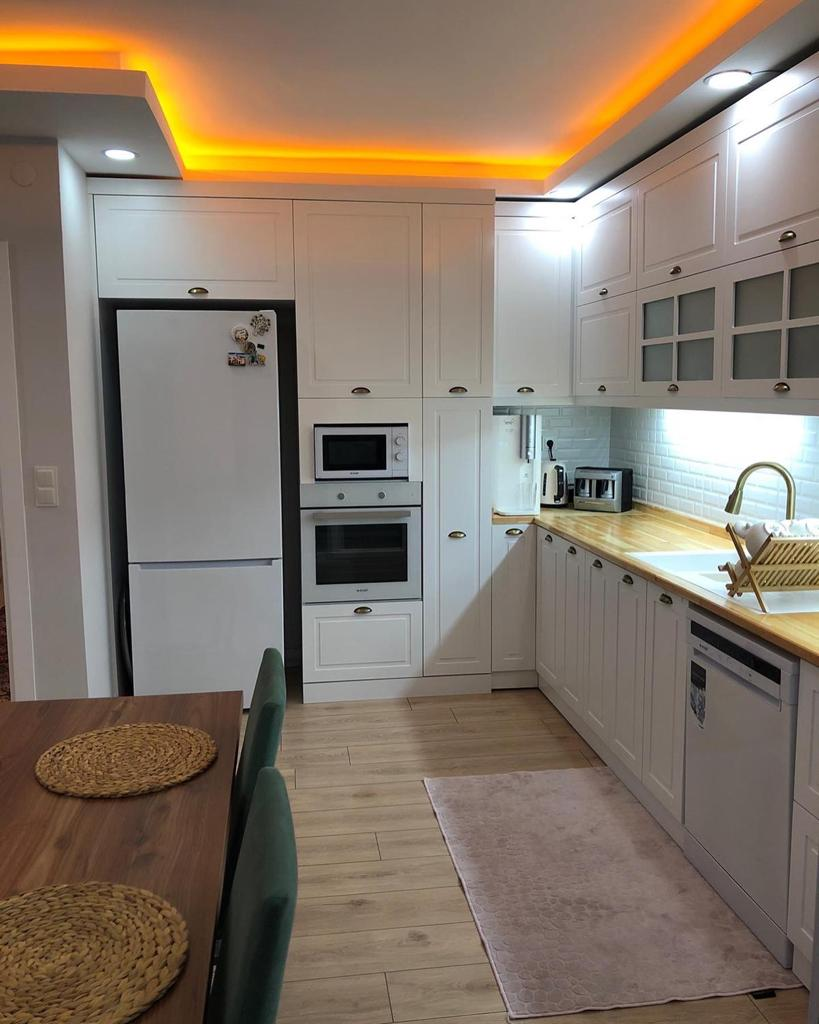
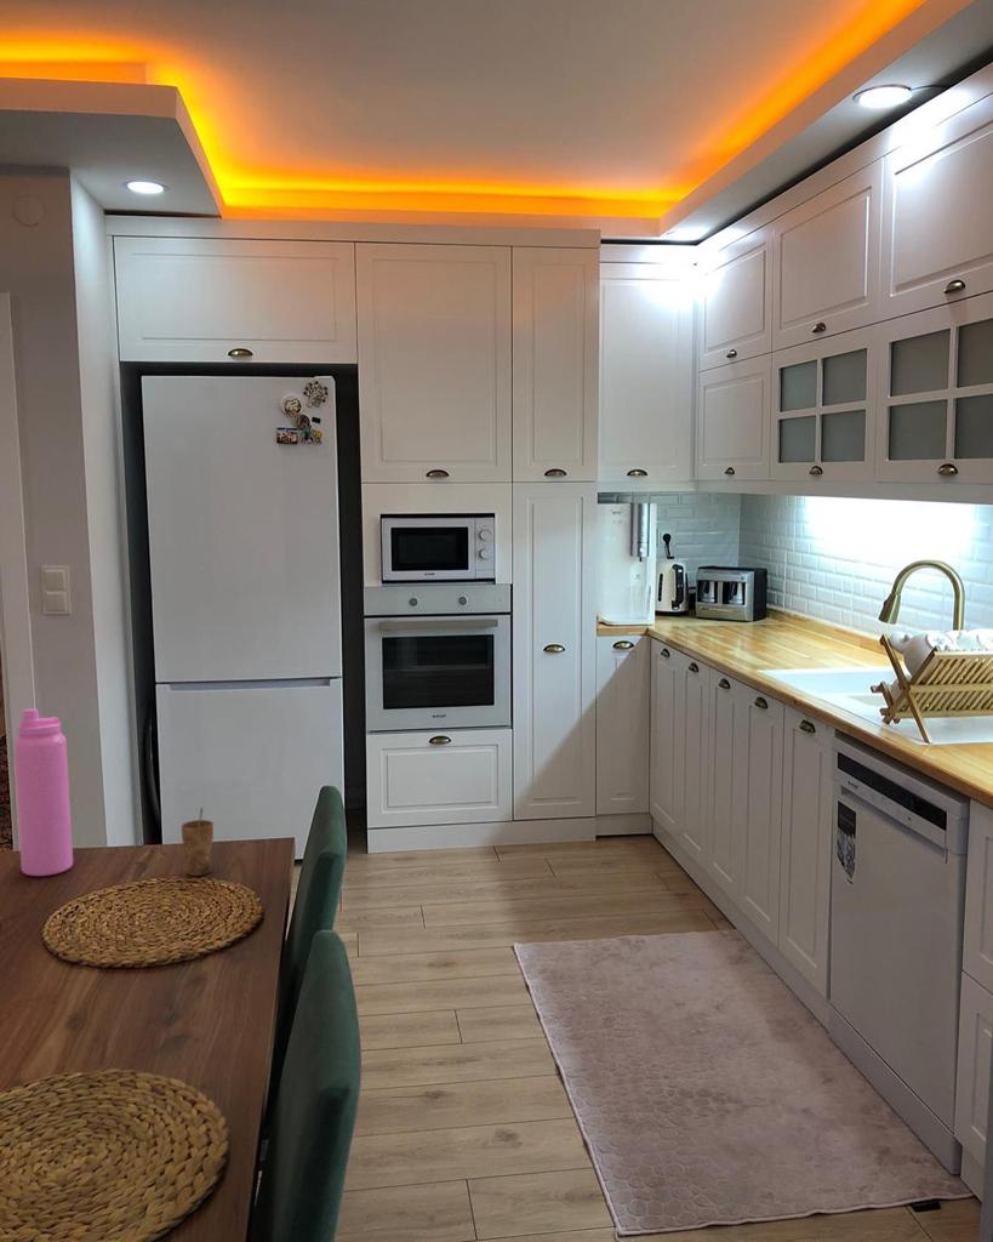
+ cup [181,807,215,877]
+ water bottle [12,707,74,877]
